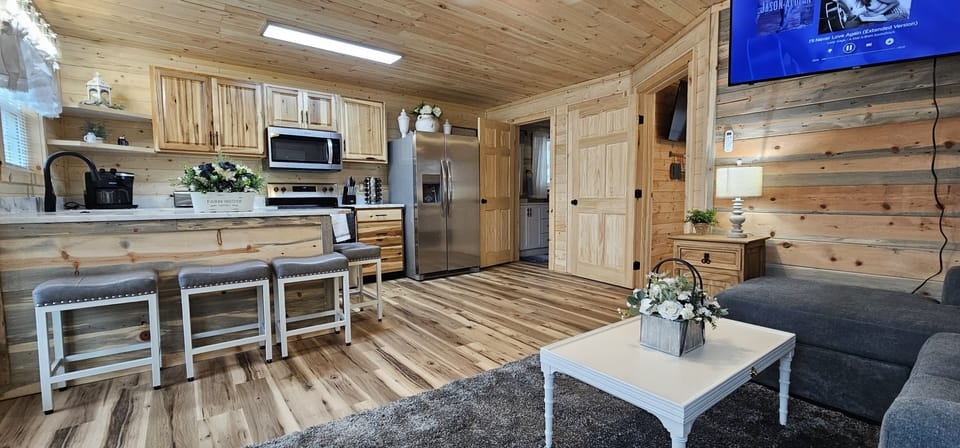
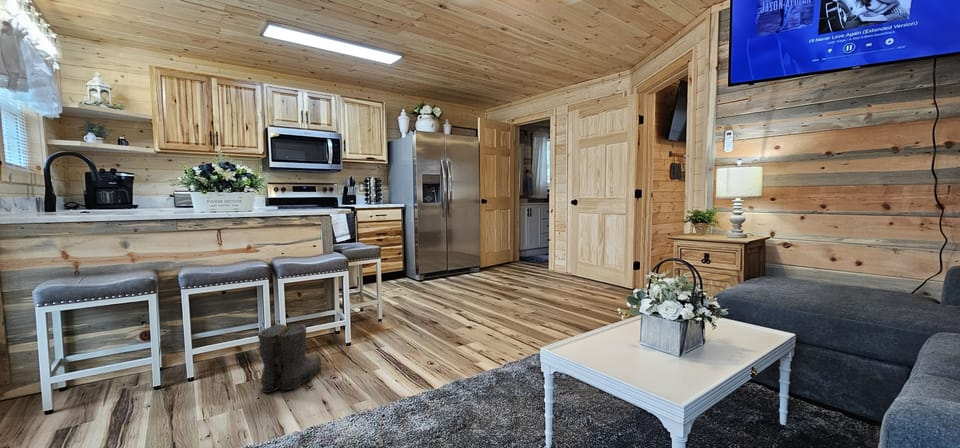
+ boots [257,323,323,394]
